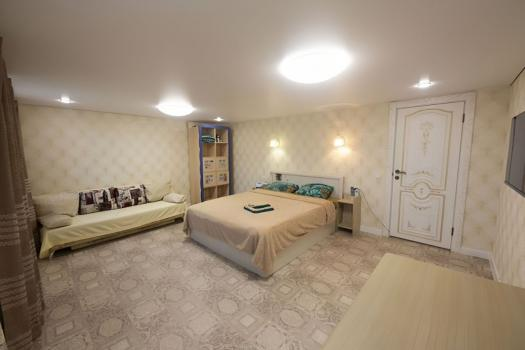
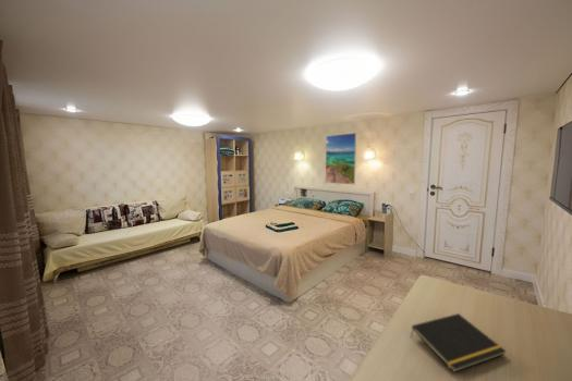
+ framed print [325,132,357,185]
+ notepad [410,312,508,373]
